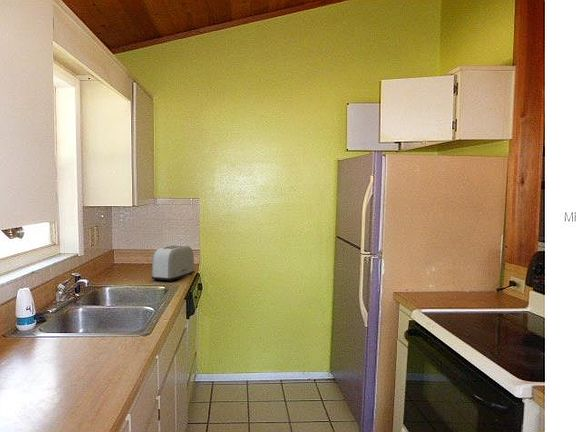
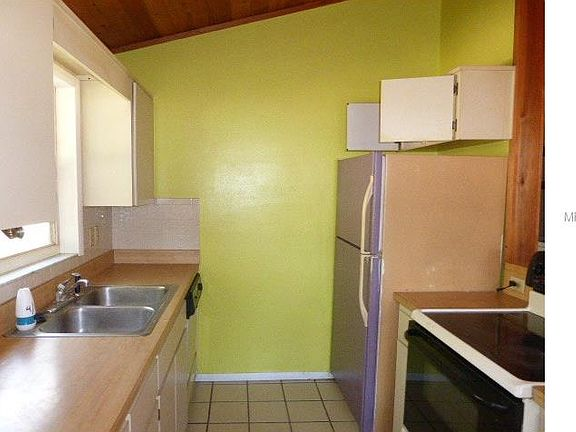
- toaster [151,244,195,283]
